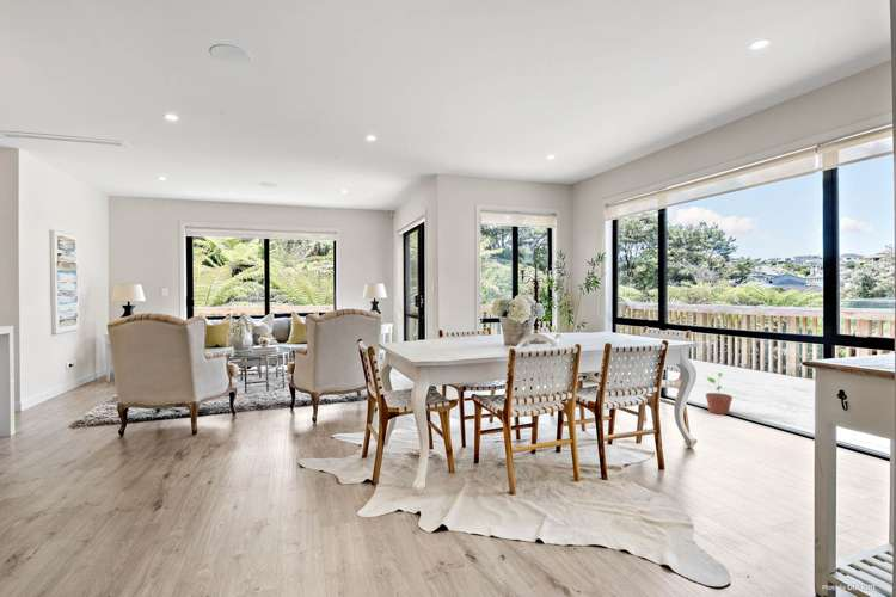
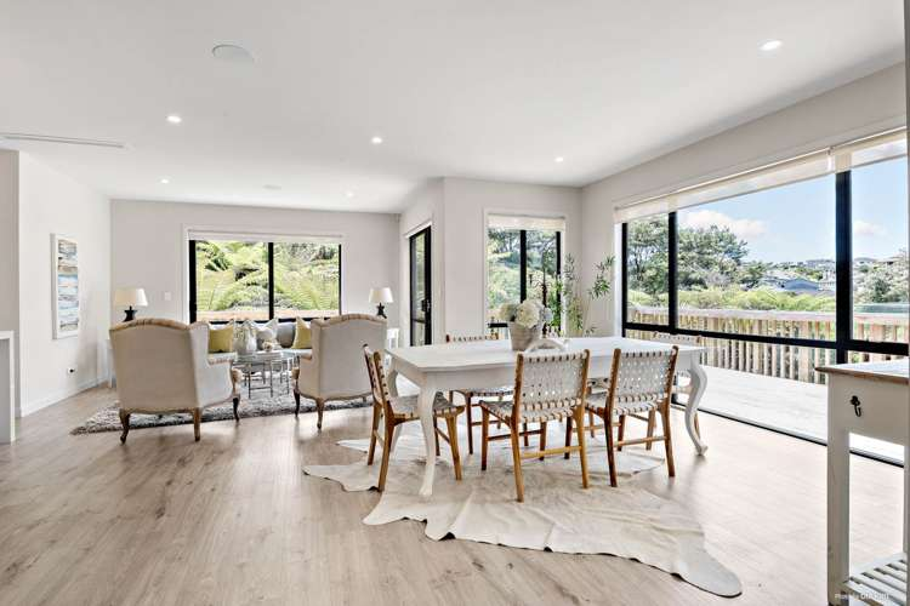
- potted plant [705,371,734,416]
